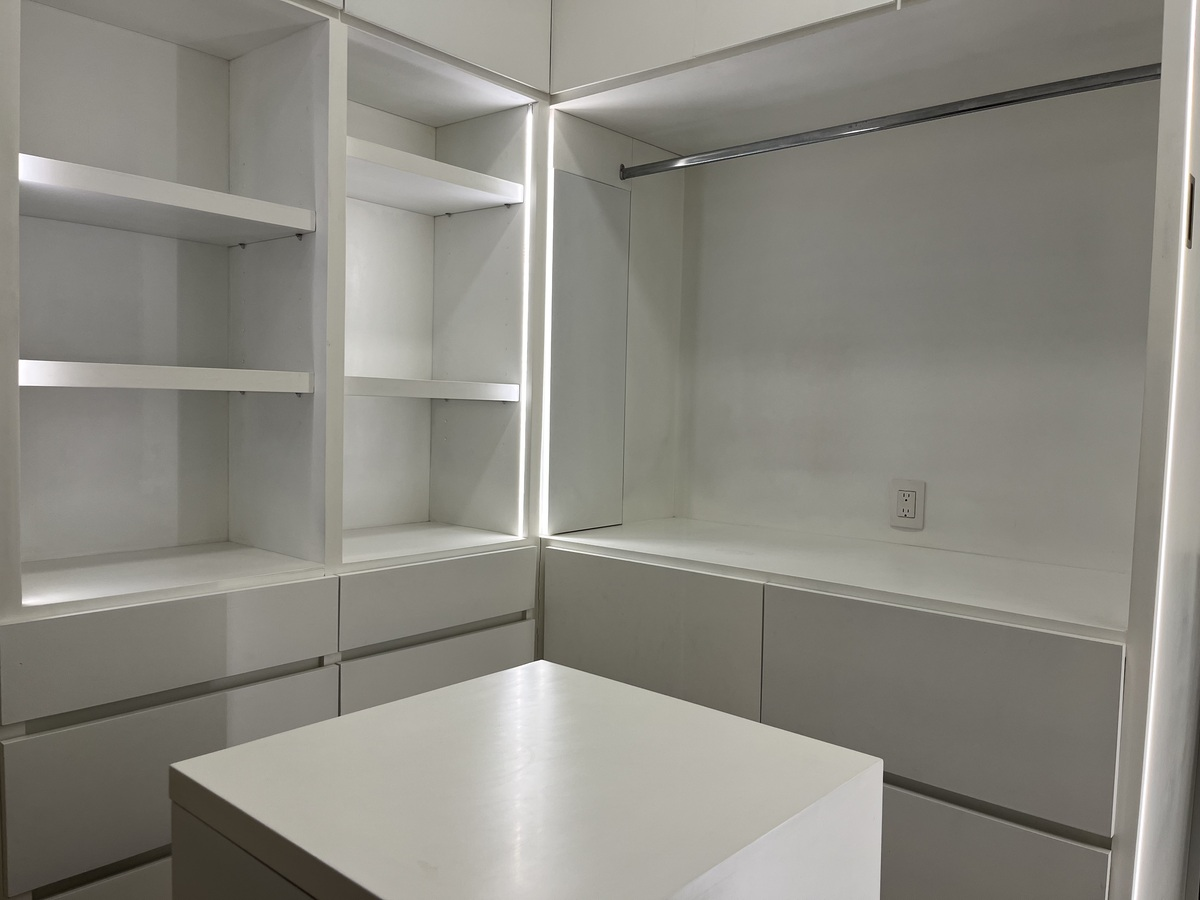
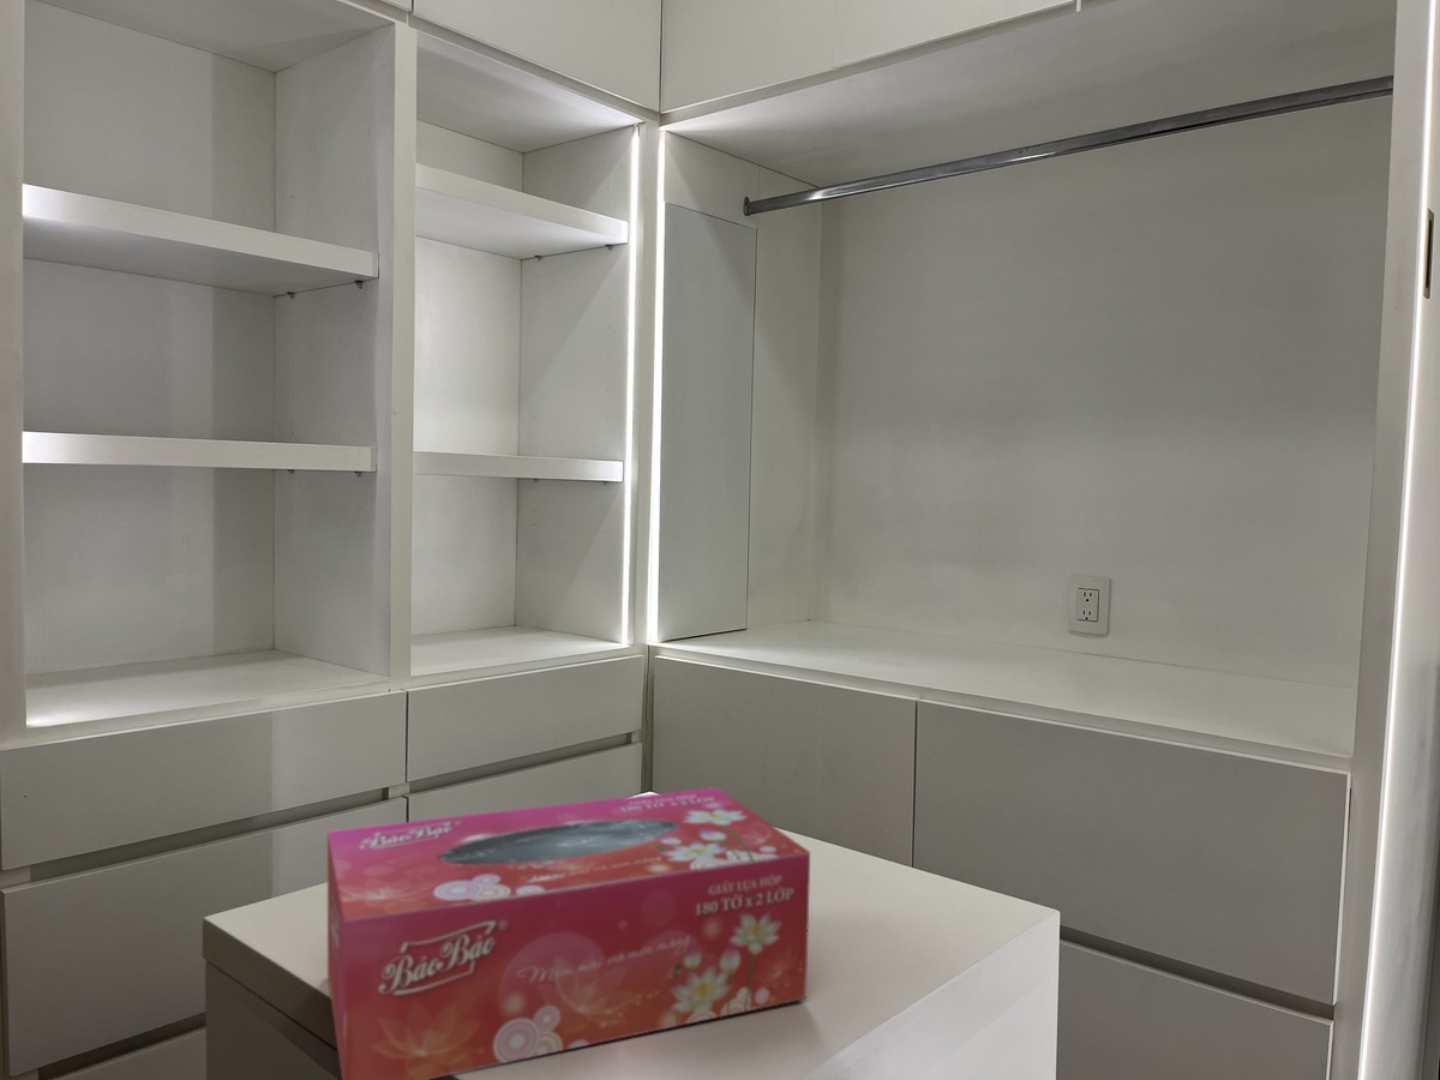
+ tissue box [326,786,811,1080]
